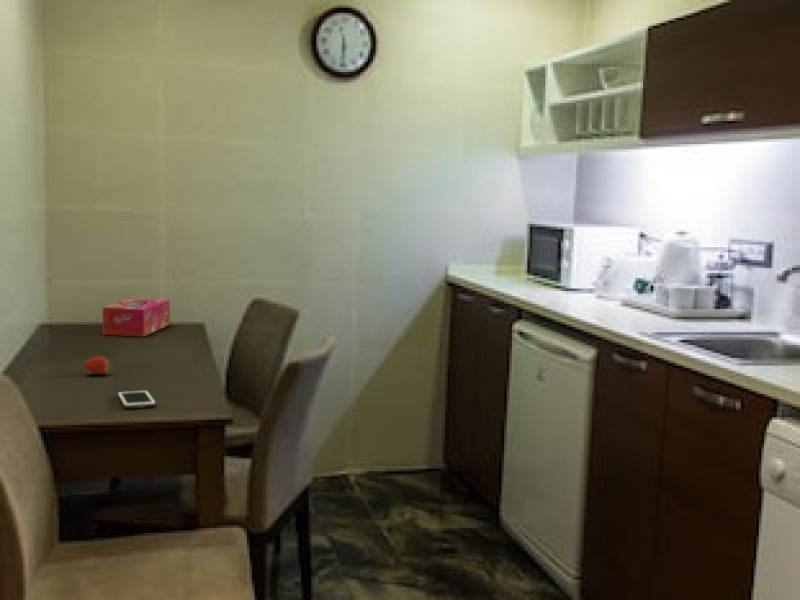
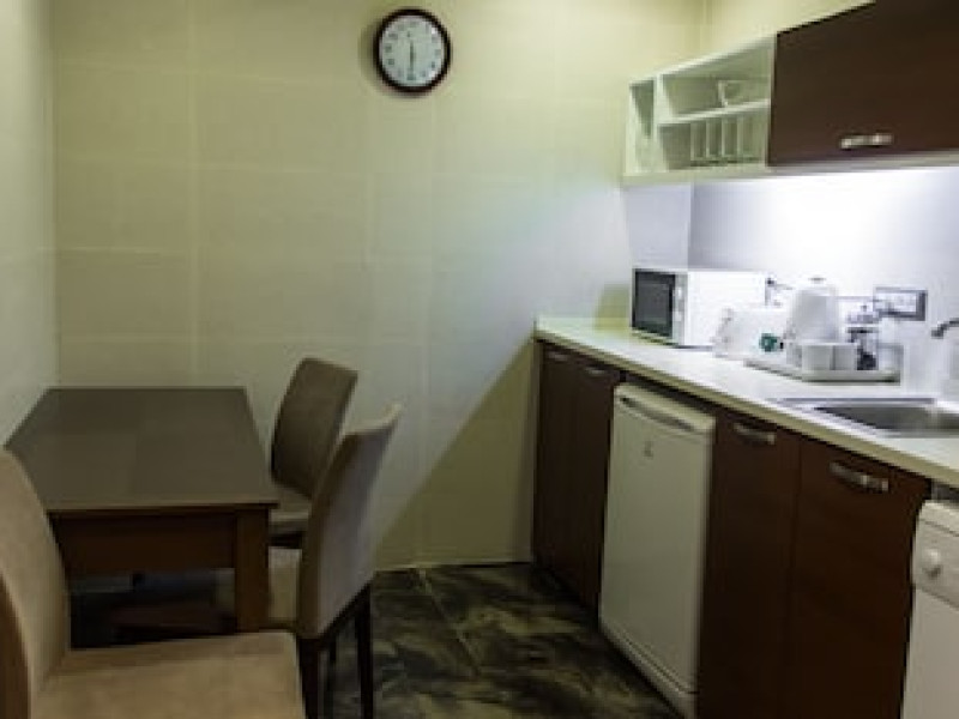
- cell phone [117,389,157,409]
- tissue box [102,297,171,338]
- fruit [83,355,112,375]
